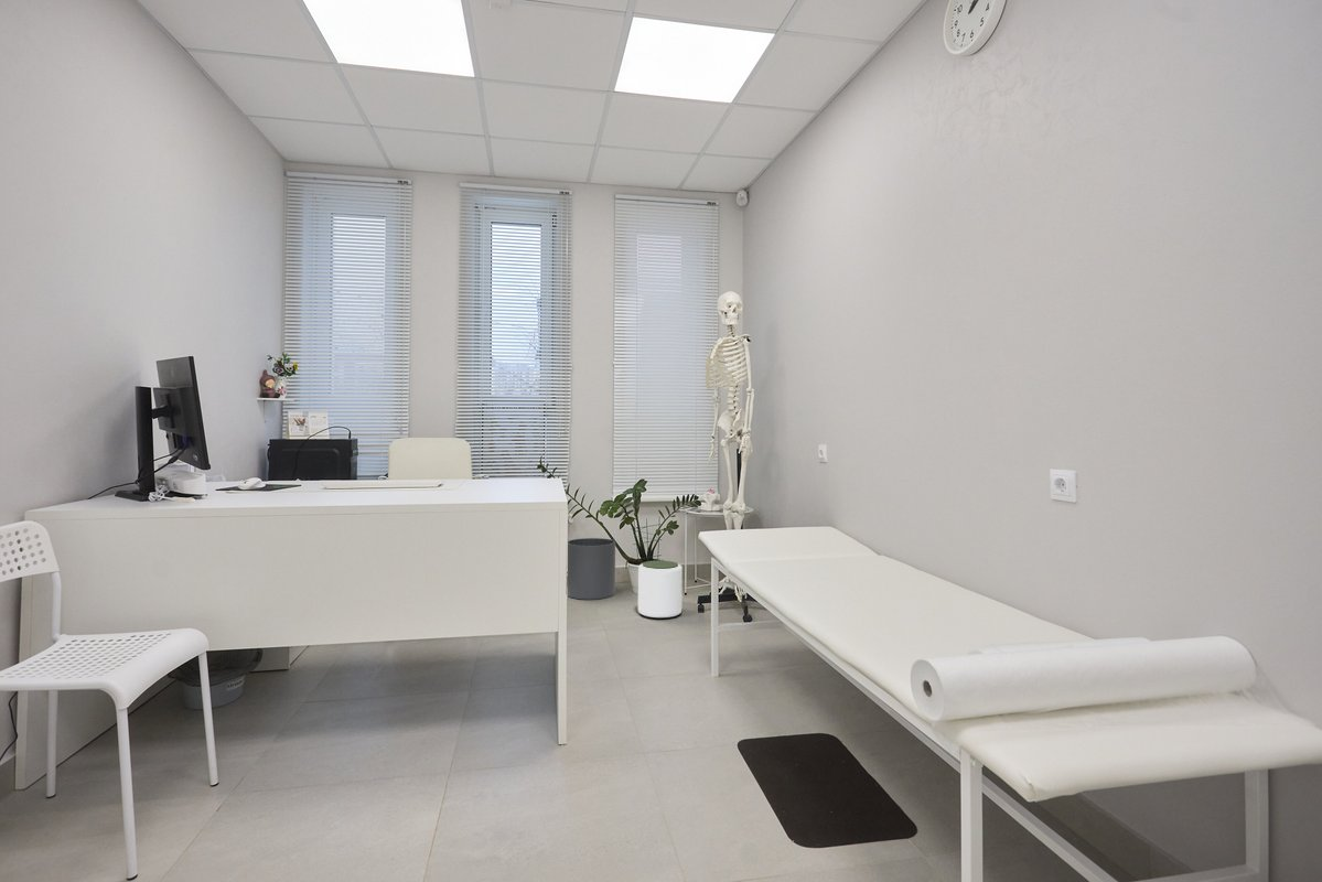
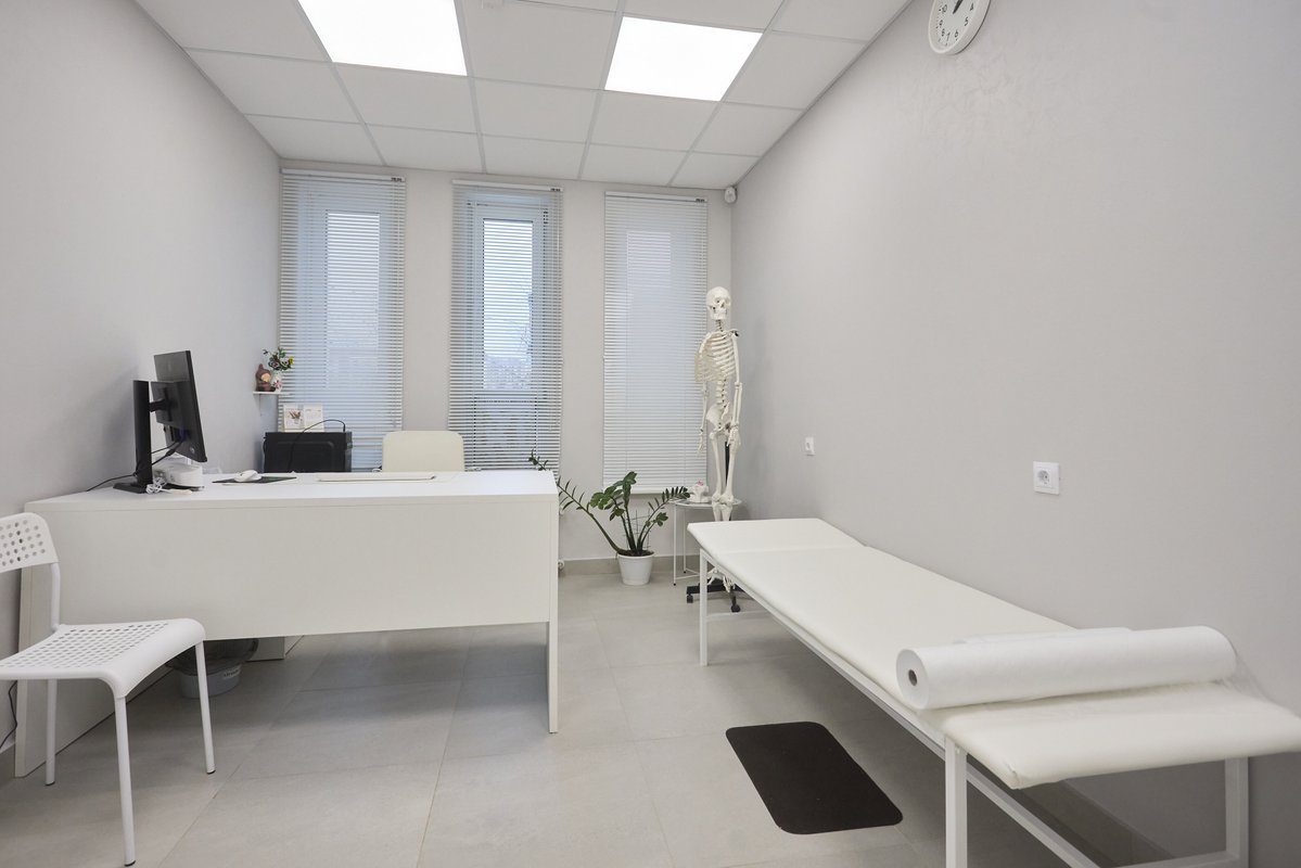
- waste bin [567,537,616,601]
- plant pot [637,559,684,620]
